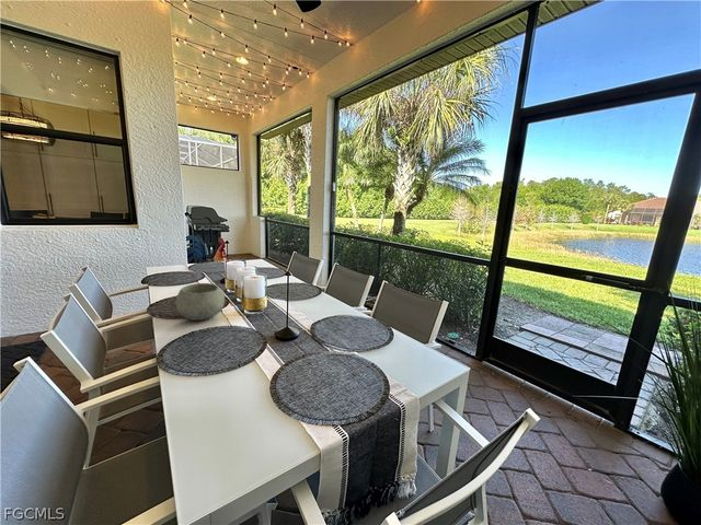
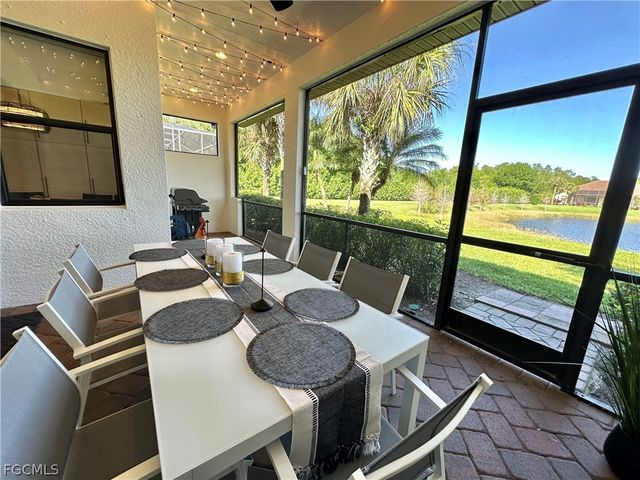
- bowl [175,282,226,322]
